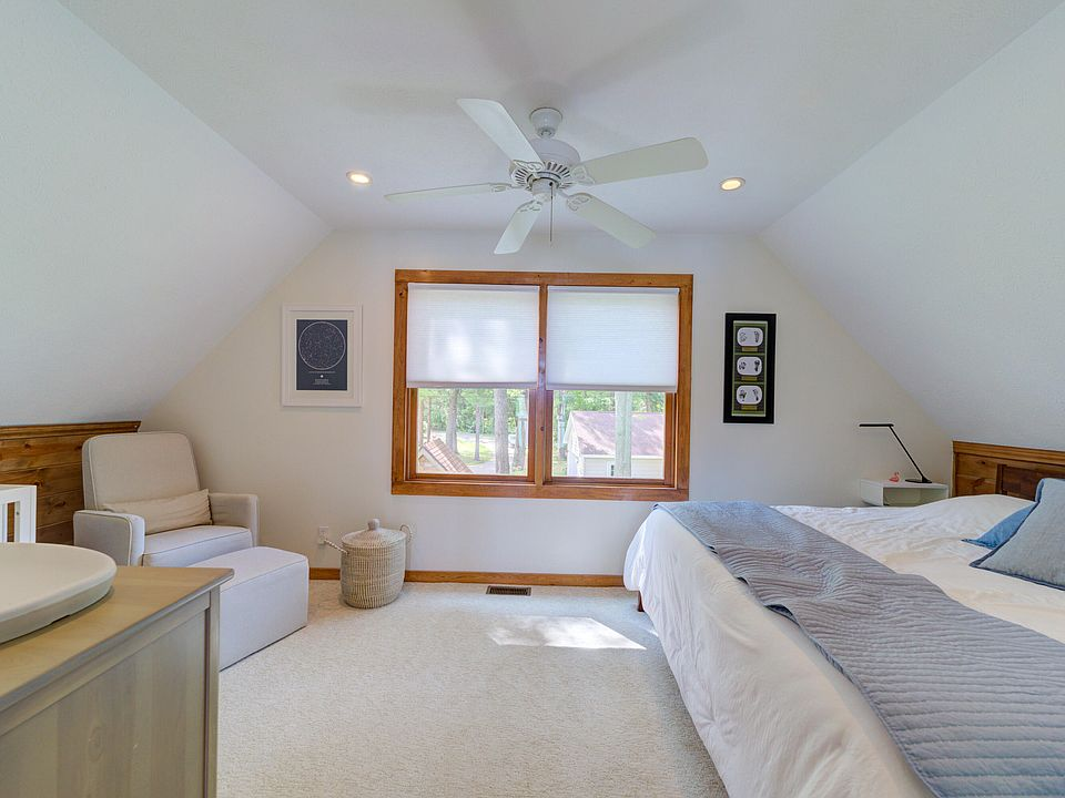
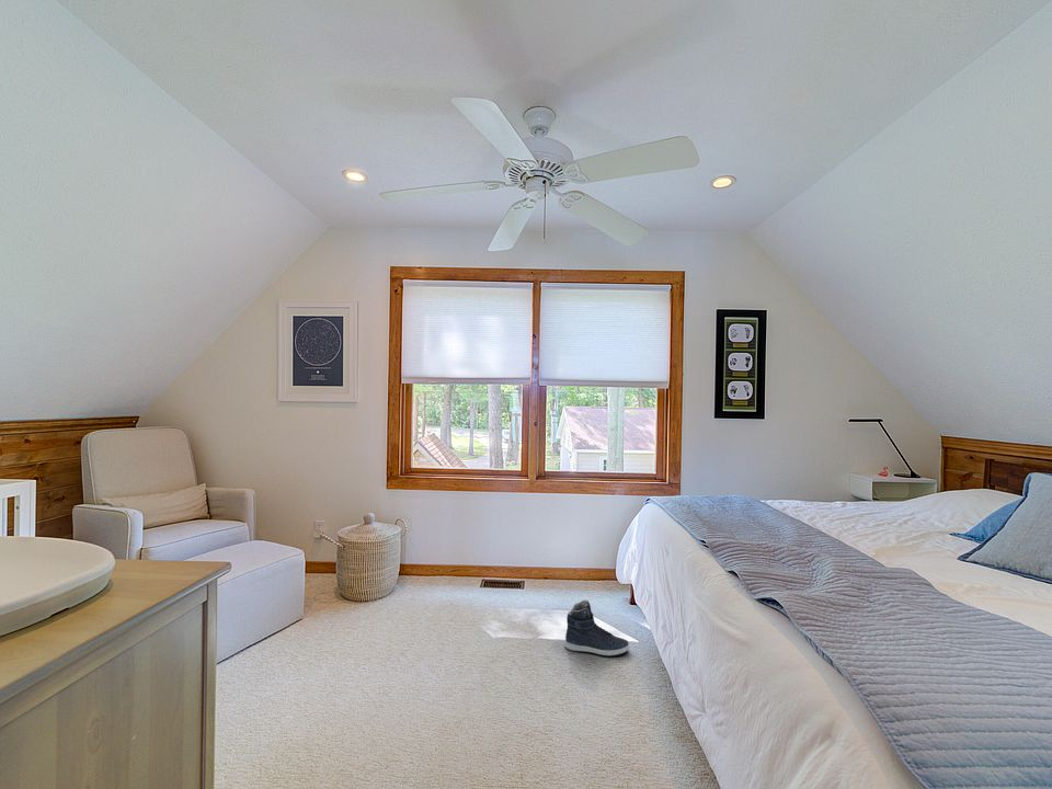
+ sneaker [563,599,630,658]
